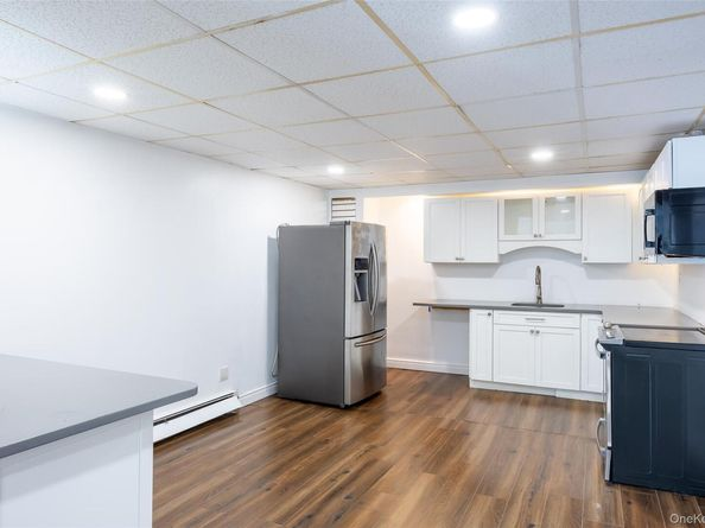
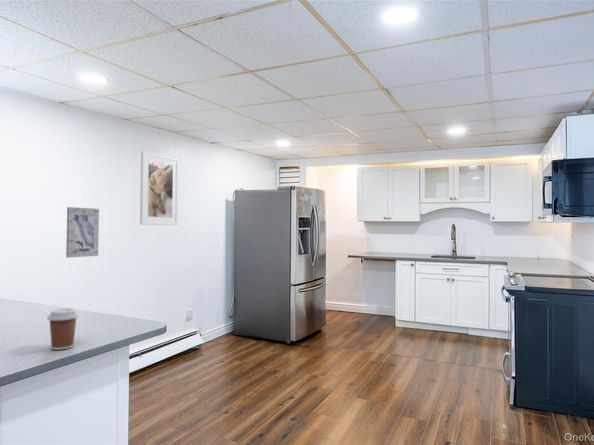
+ wall art [65,206,100,259]
+ coffee cup [46,307,80,351]
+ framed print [139,150,180,226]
